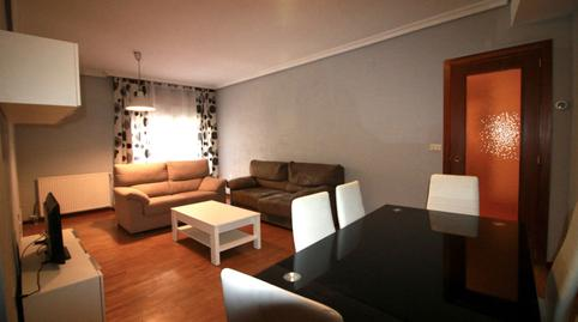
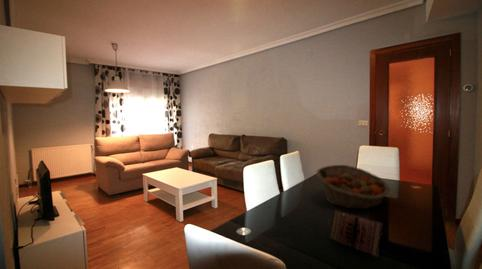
+ book [327,208,384,258]
+ fruit basket [315,164,391,210]
